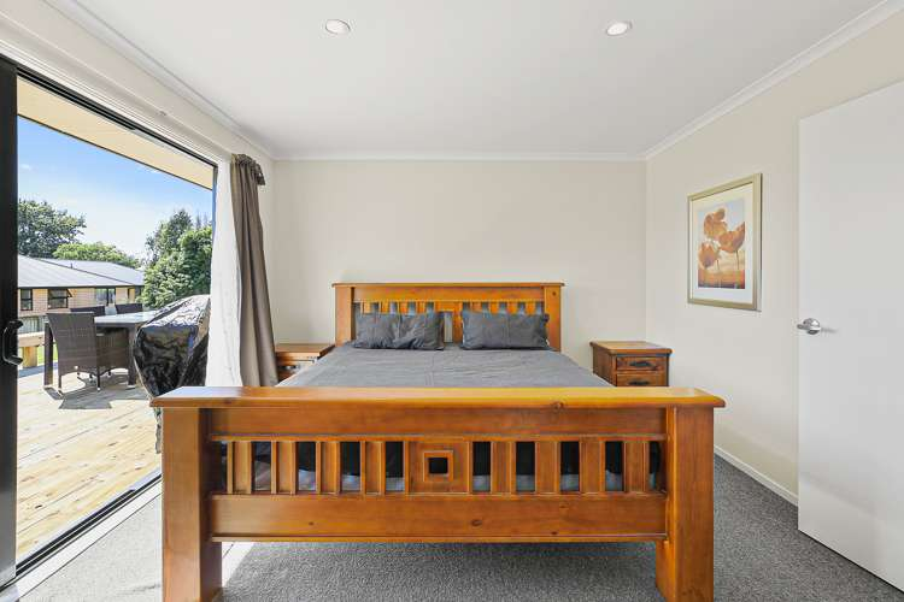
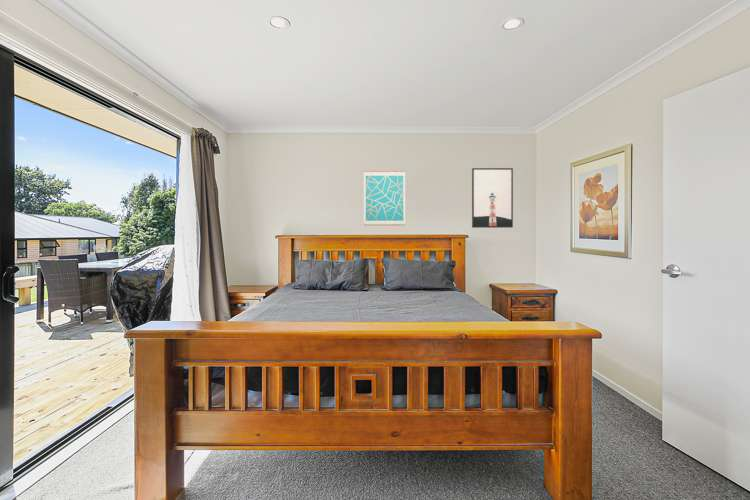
+ wall art [363,170,406,226]
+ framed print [471,167,514,229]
